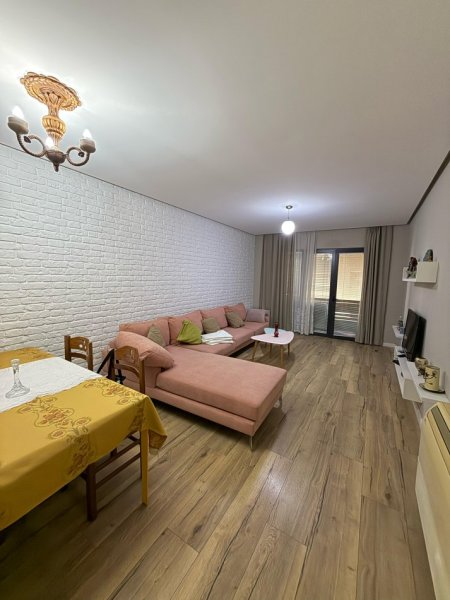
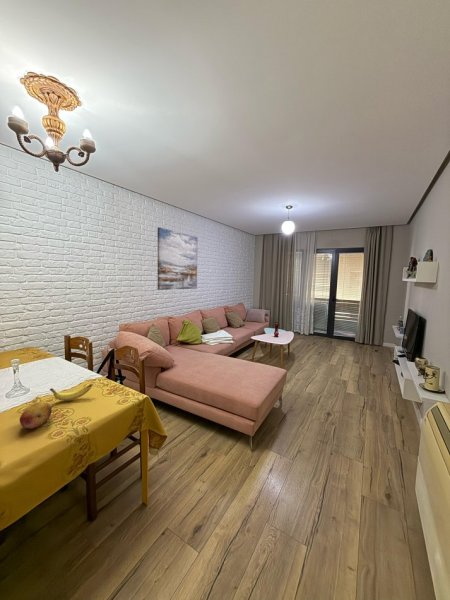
+ fruit [19,401,53,430]
+ wall art [157,226,199,291]
+ banana [49,383,93,402]
